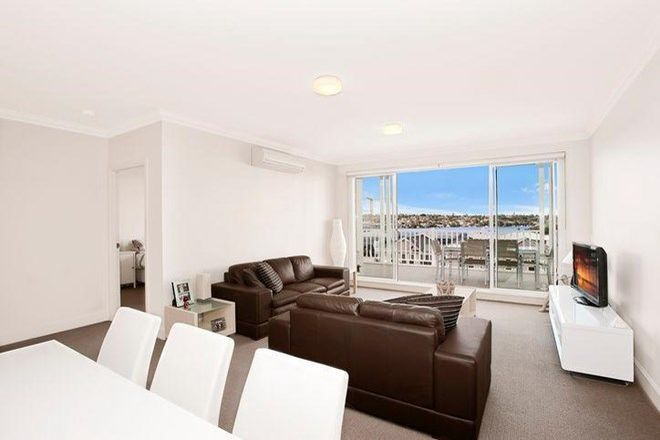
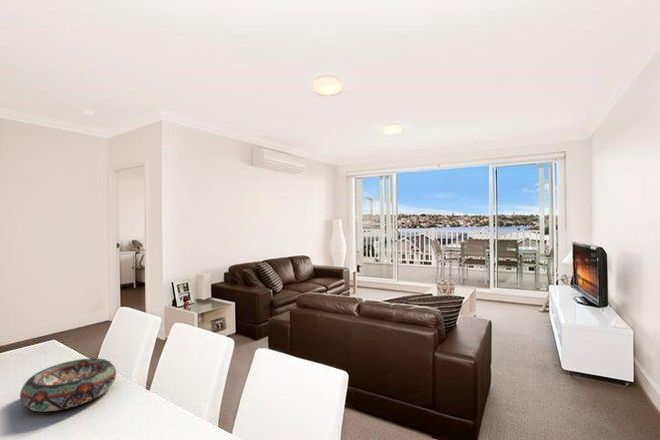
+ decorative bowl [19,357,117,412]
